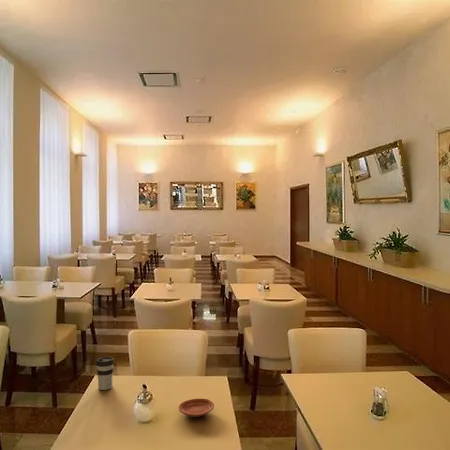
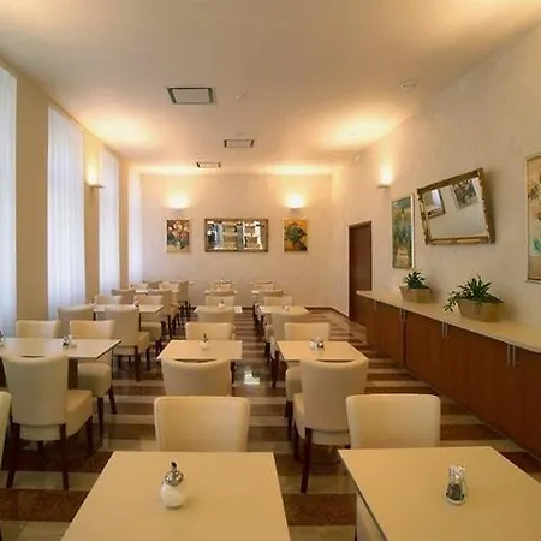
- coffee cup [95,356,115,391]
- plate [178,398,215,418]
